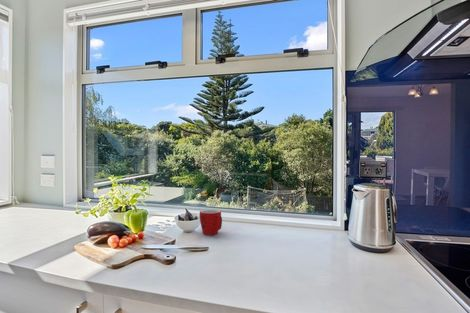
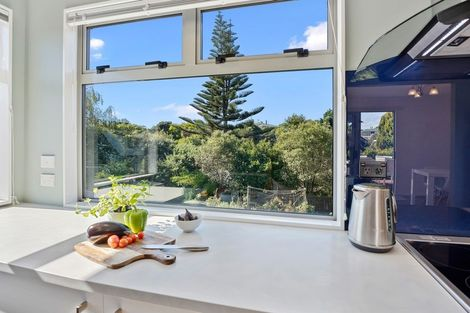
- mug [199,208,223,236]
